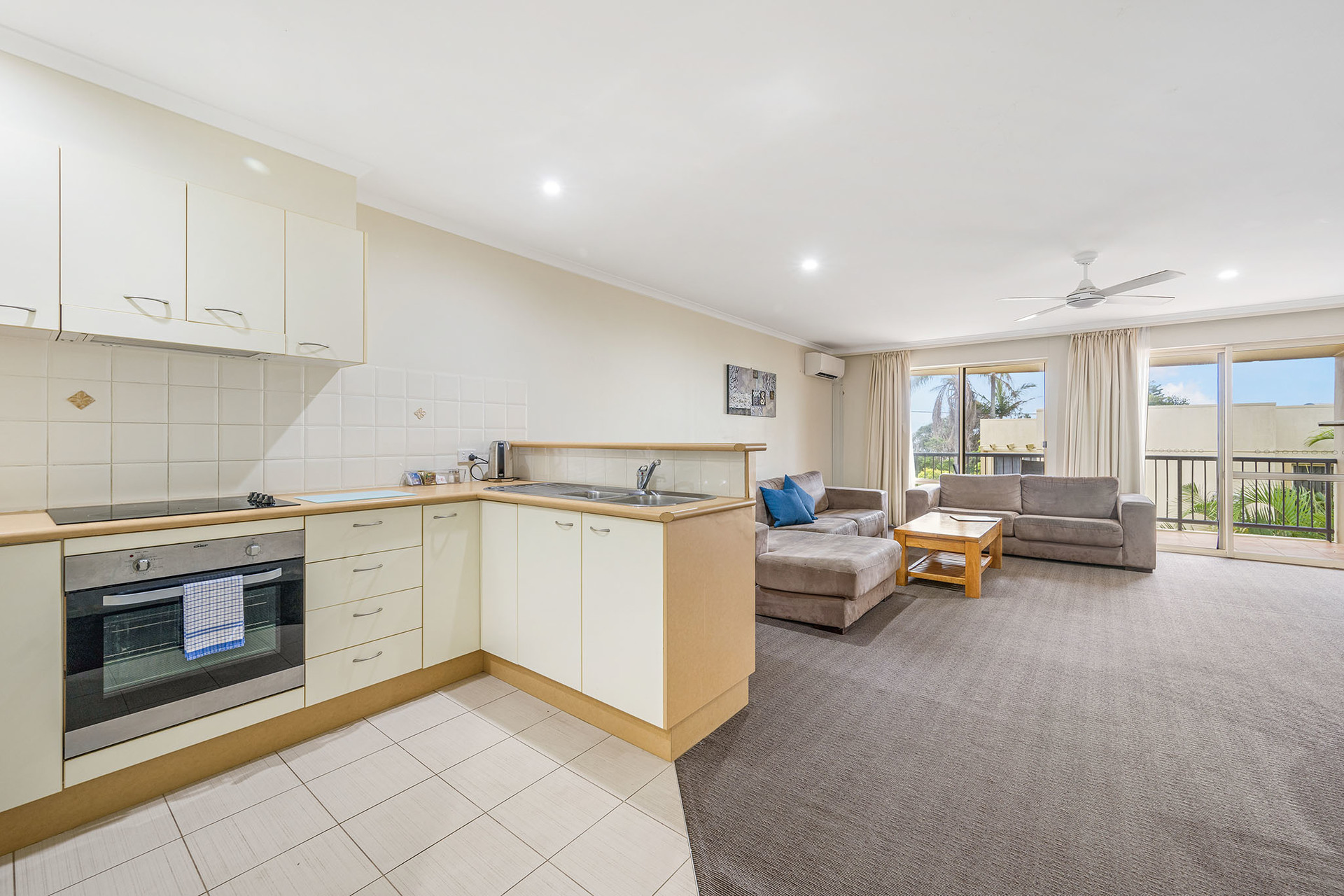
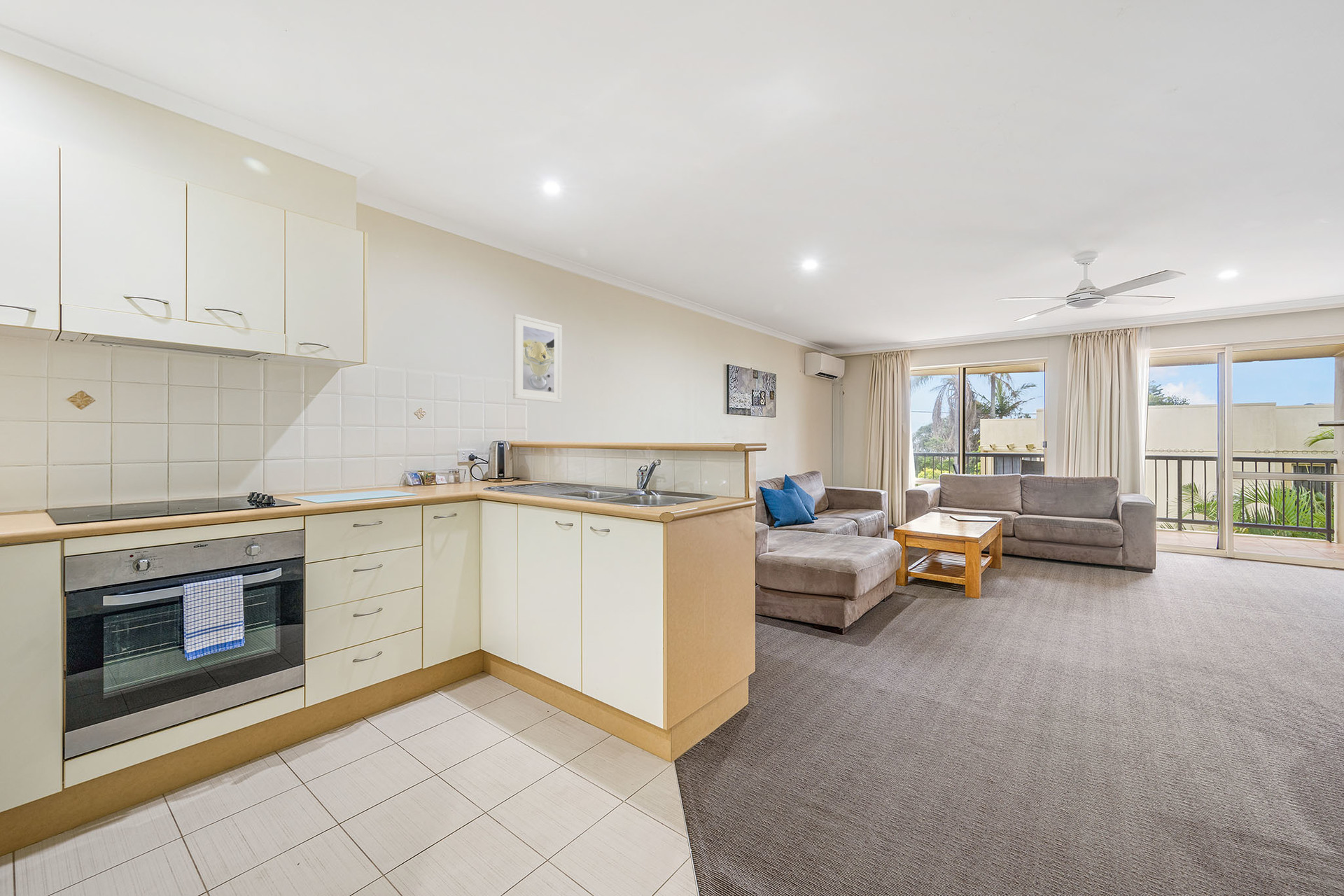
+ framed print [512,313,563,403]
